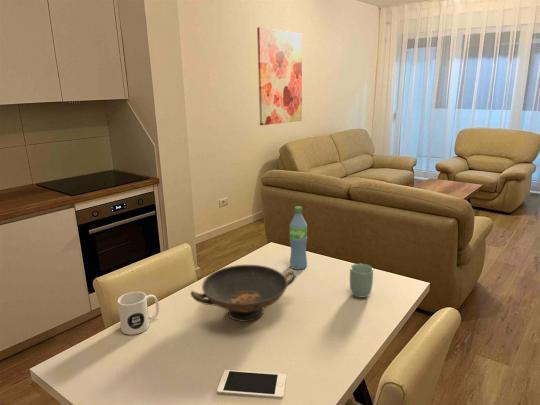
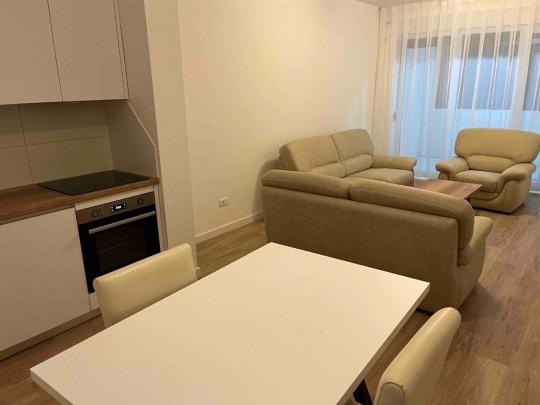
- wall art [256,26,303,126]
- cell phone [216,369,287,399]
- cup [349,263,374,298]
- water bottle [289,205,308,271]
- decorative bowl [189,264,297,323]
- mug [116,291,160,336]
